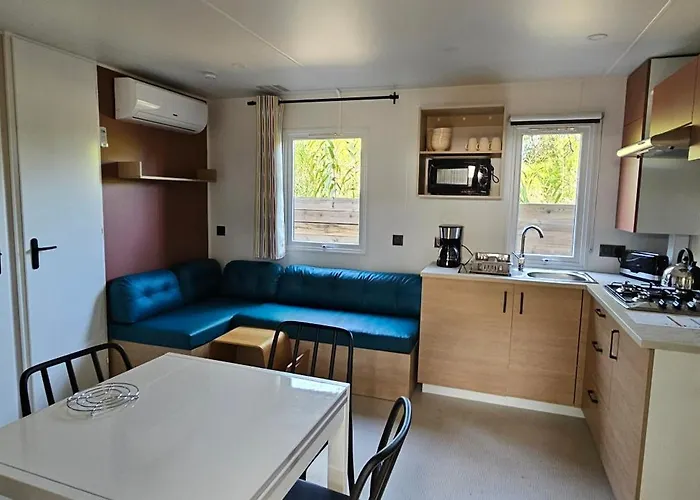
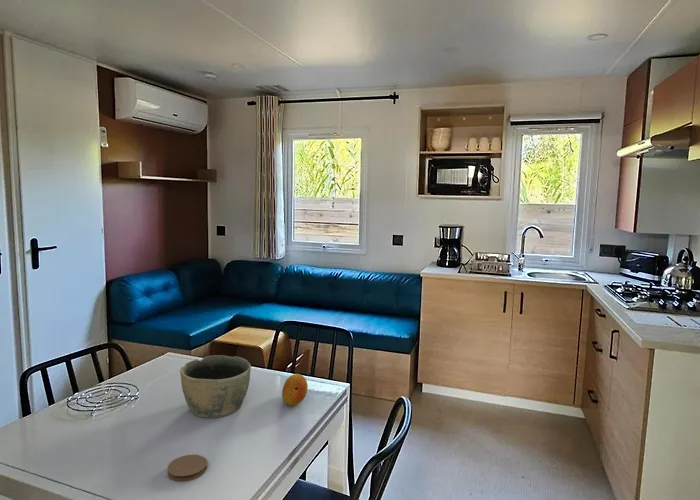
+ fruit [281,373,309,407]
+ bowl [179,354,252,419]
+ coaster [166,454,208,482]
